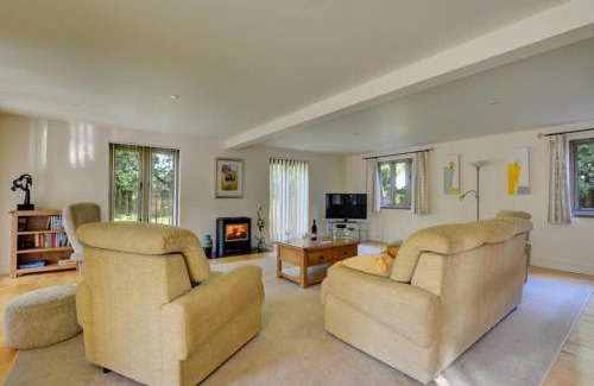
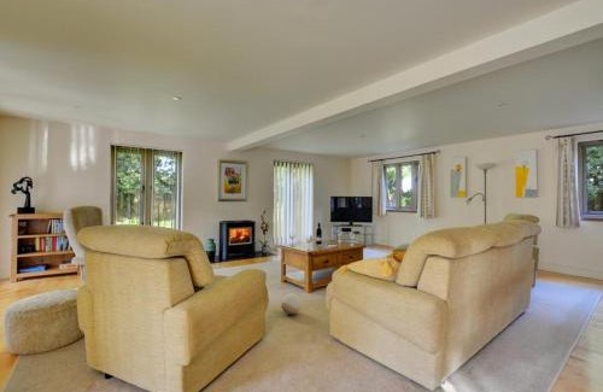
+ ball [280,292,303,316]
